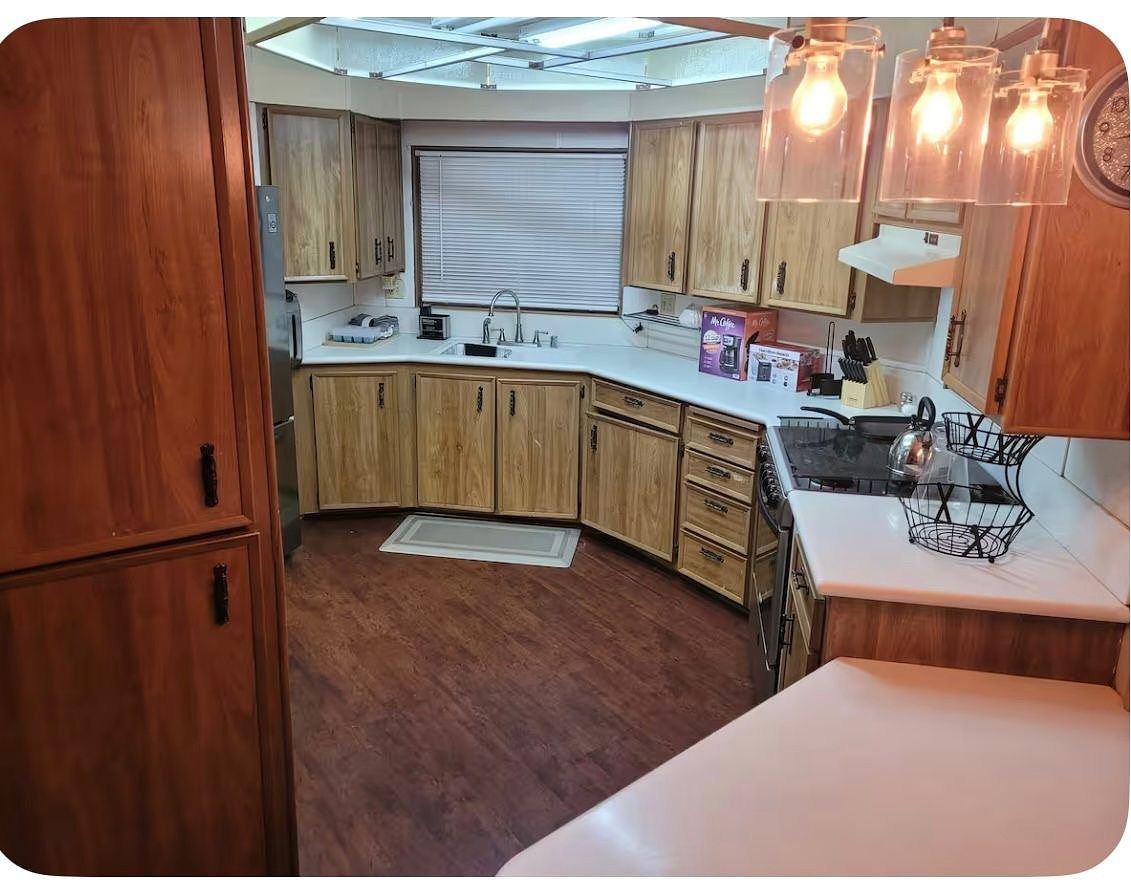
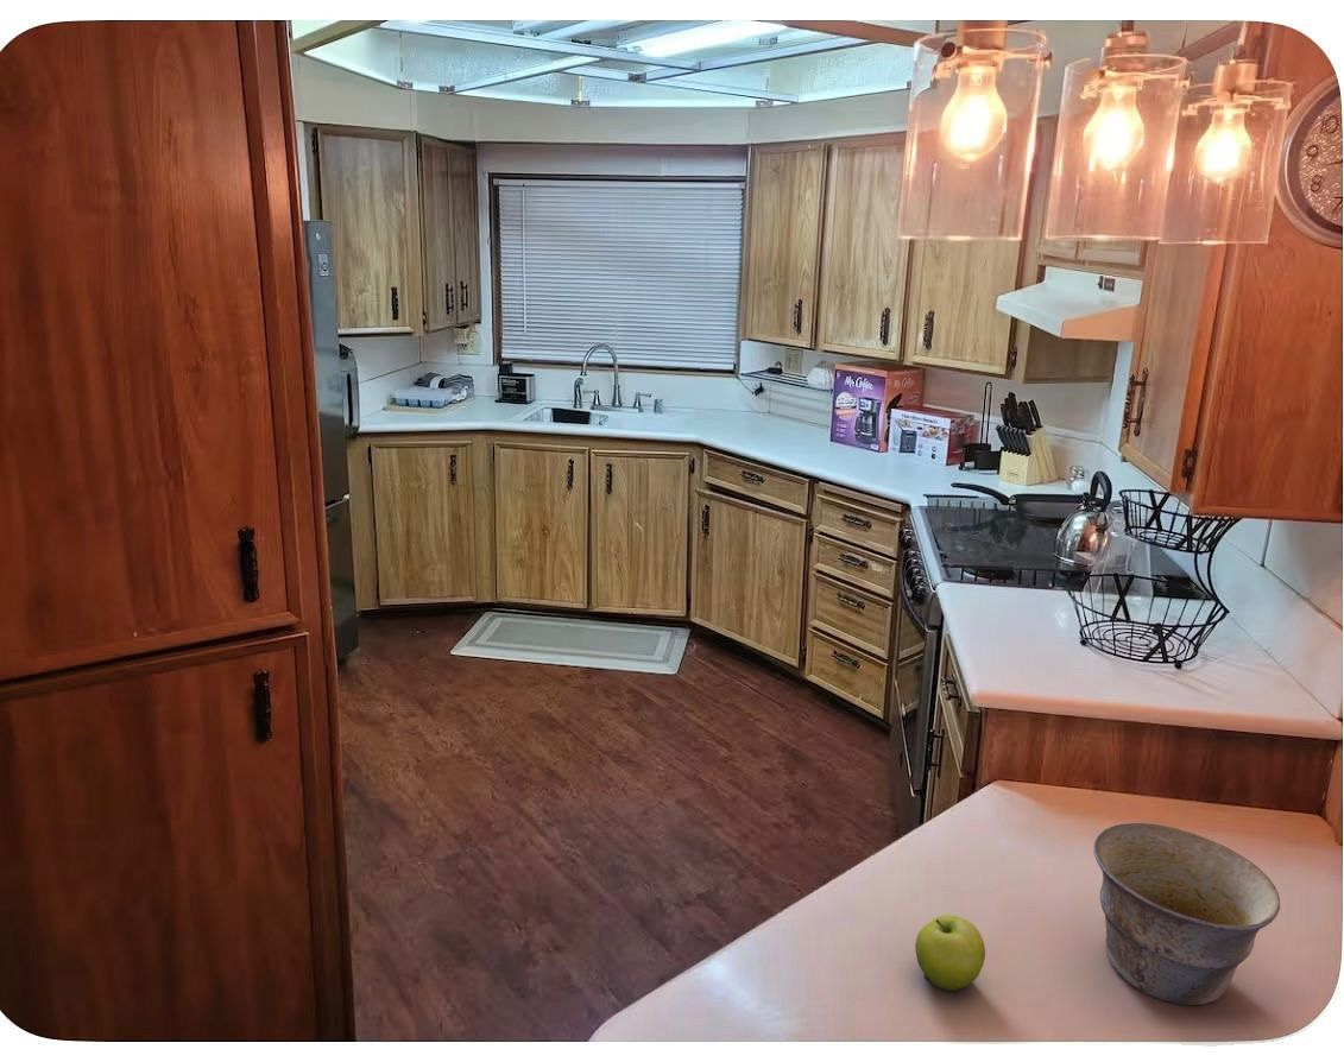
+ fruit [914,914,986,993]
+ bowl [1092,822,1281,1006]
